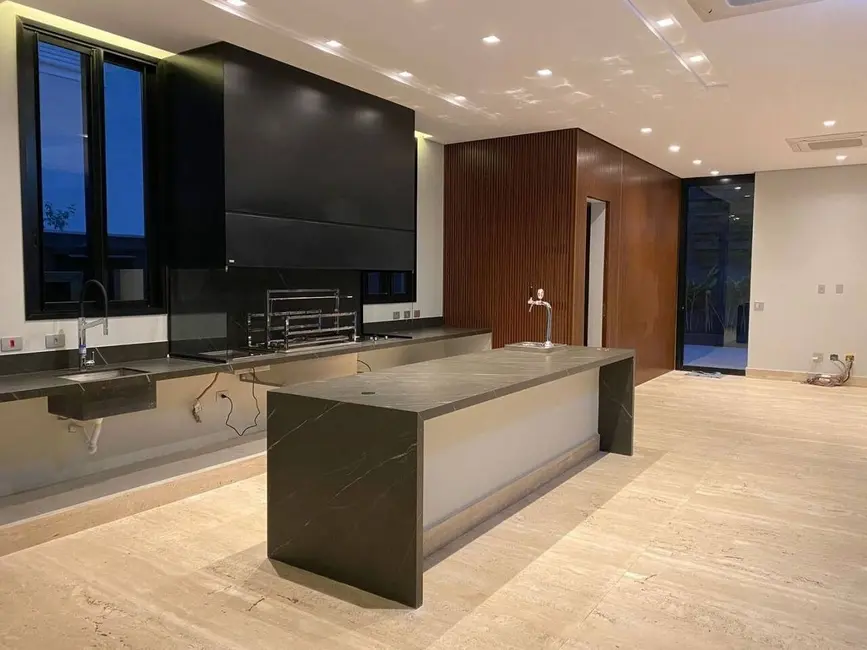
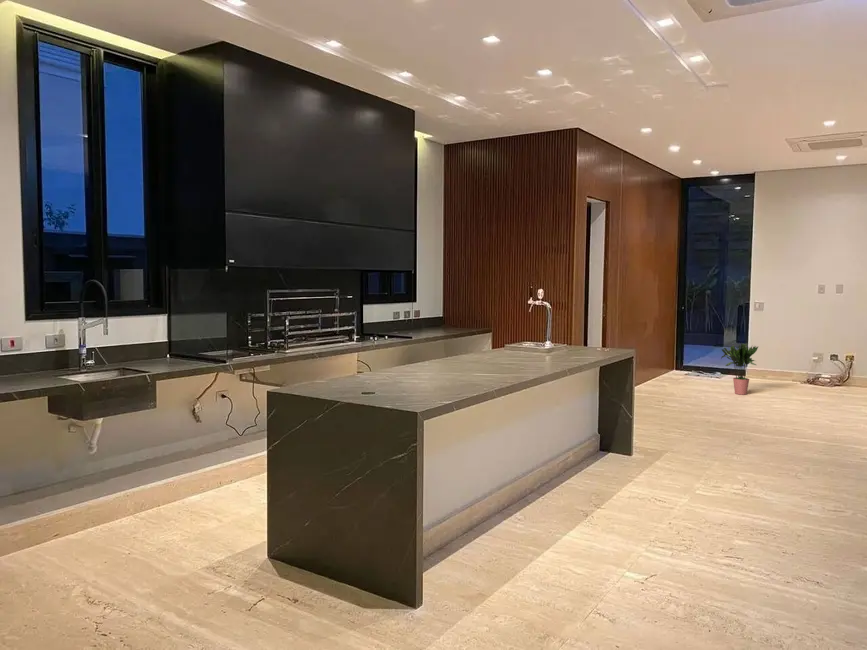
+ potted plant [720,342,760,396]
